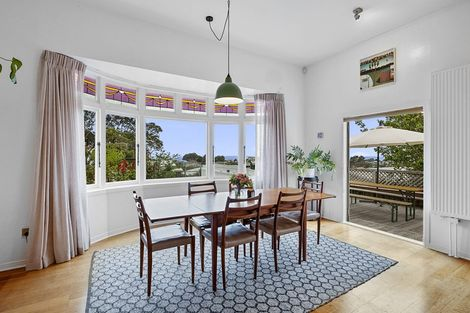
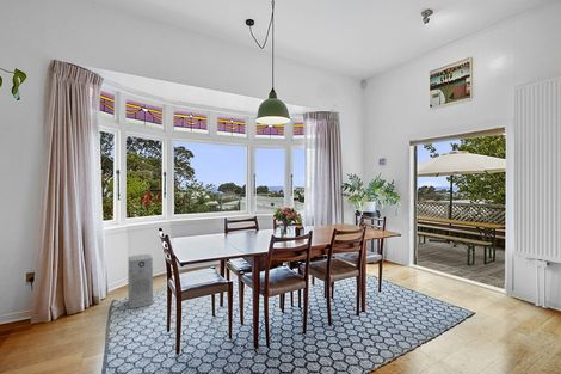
+ air purifier [127,253,154,309]
